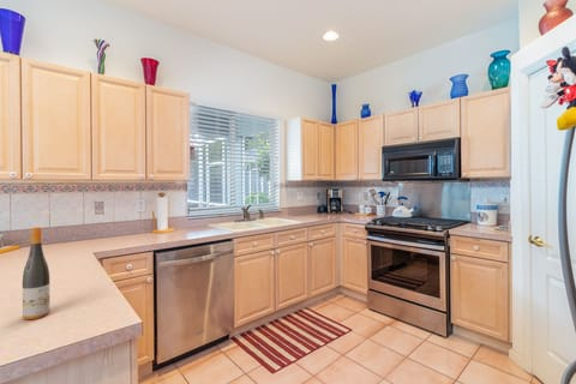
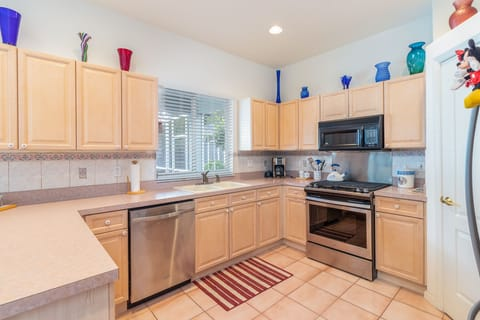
- wine bottle [22,227,50,320]
